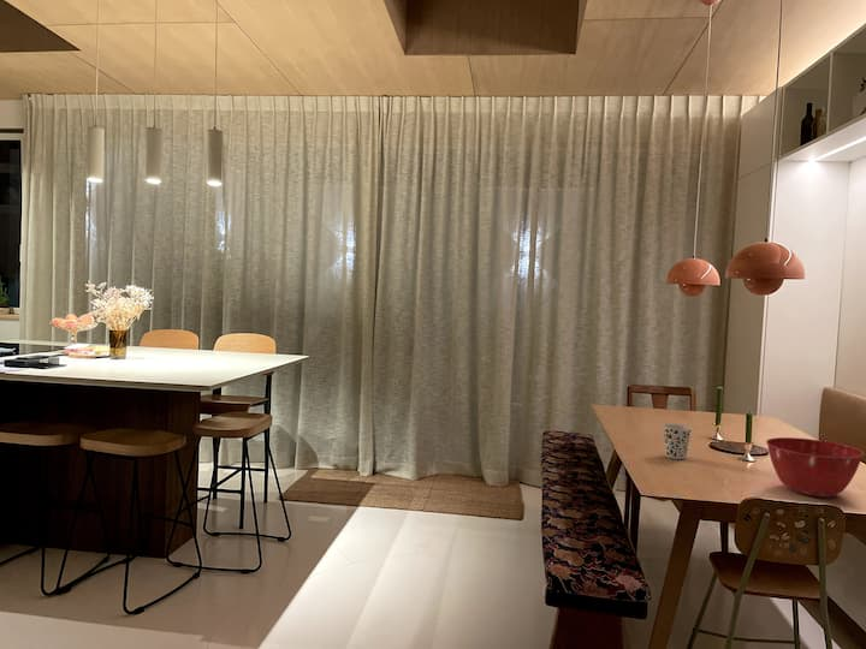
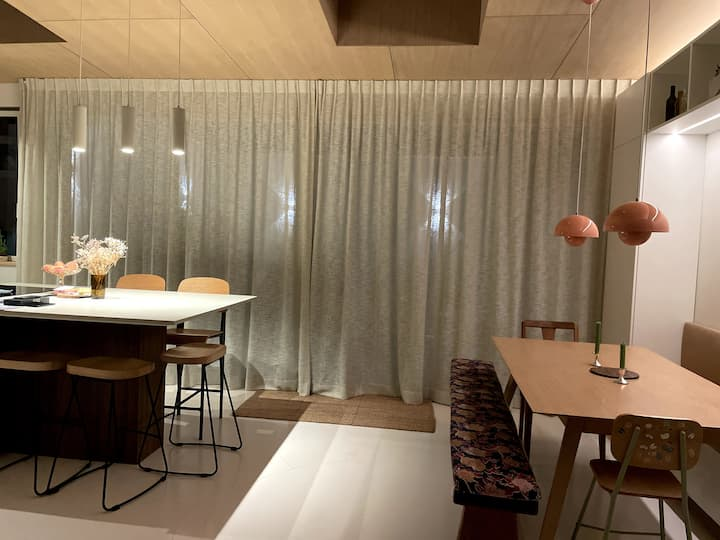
- cup [662,423,693,460]
- mixing bowl [765,436,865,499]
